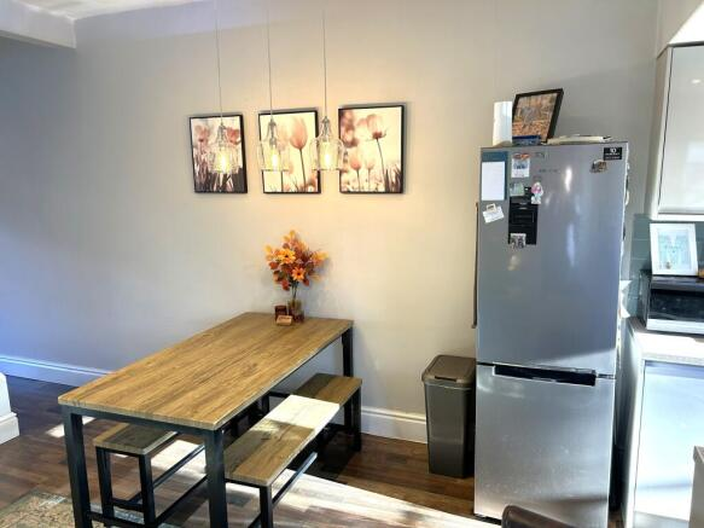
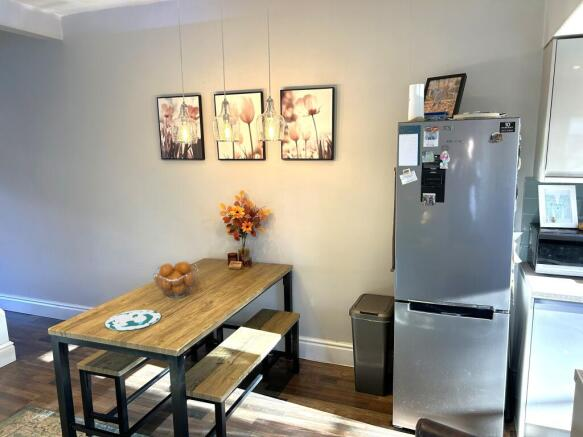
+ fruit basket [152,261,200,299]
+ plate [103,309,162,331]
